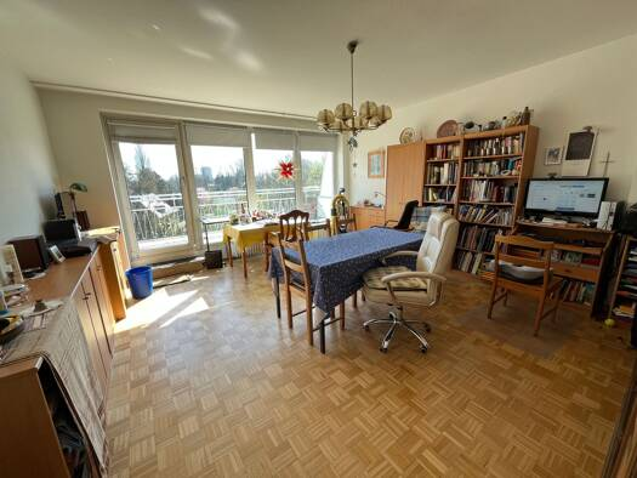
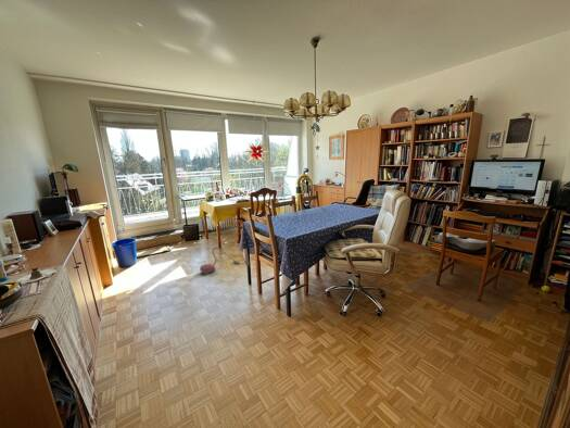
+ vacuum cleaner [199,246,241,276]
